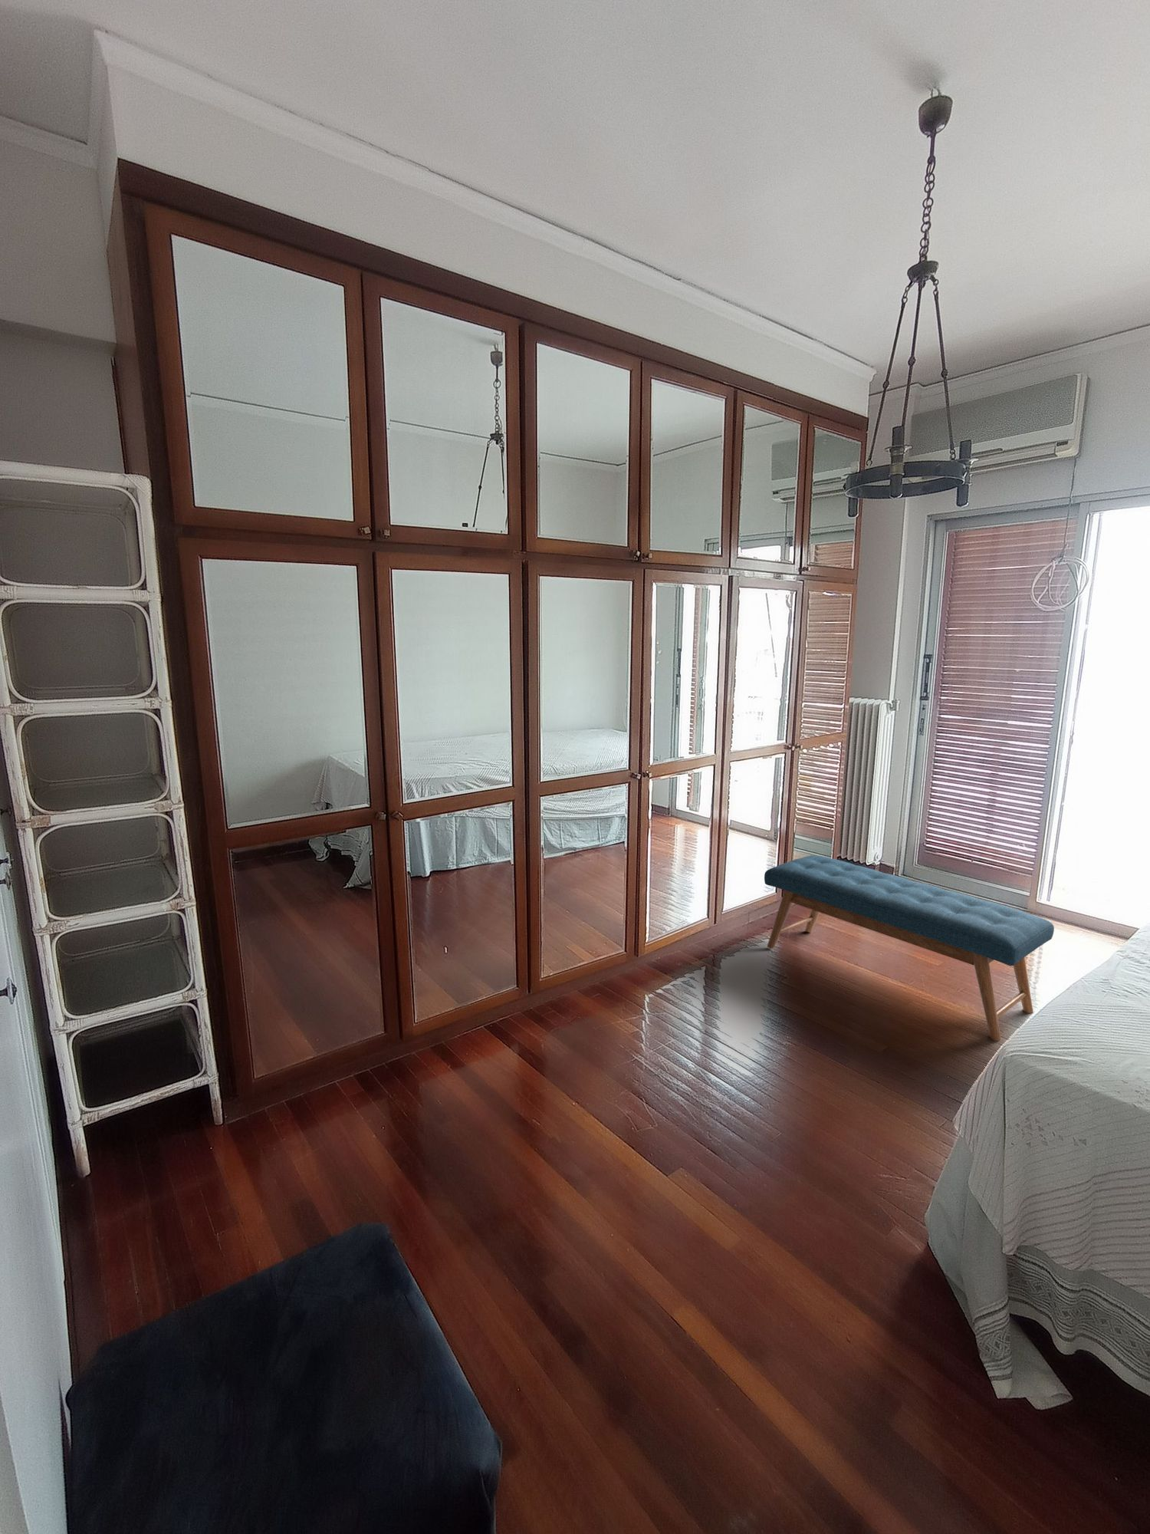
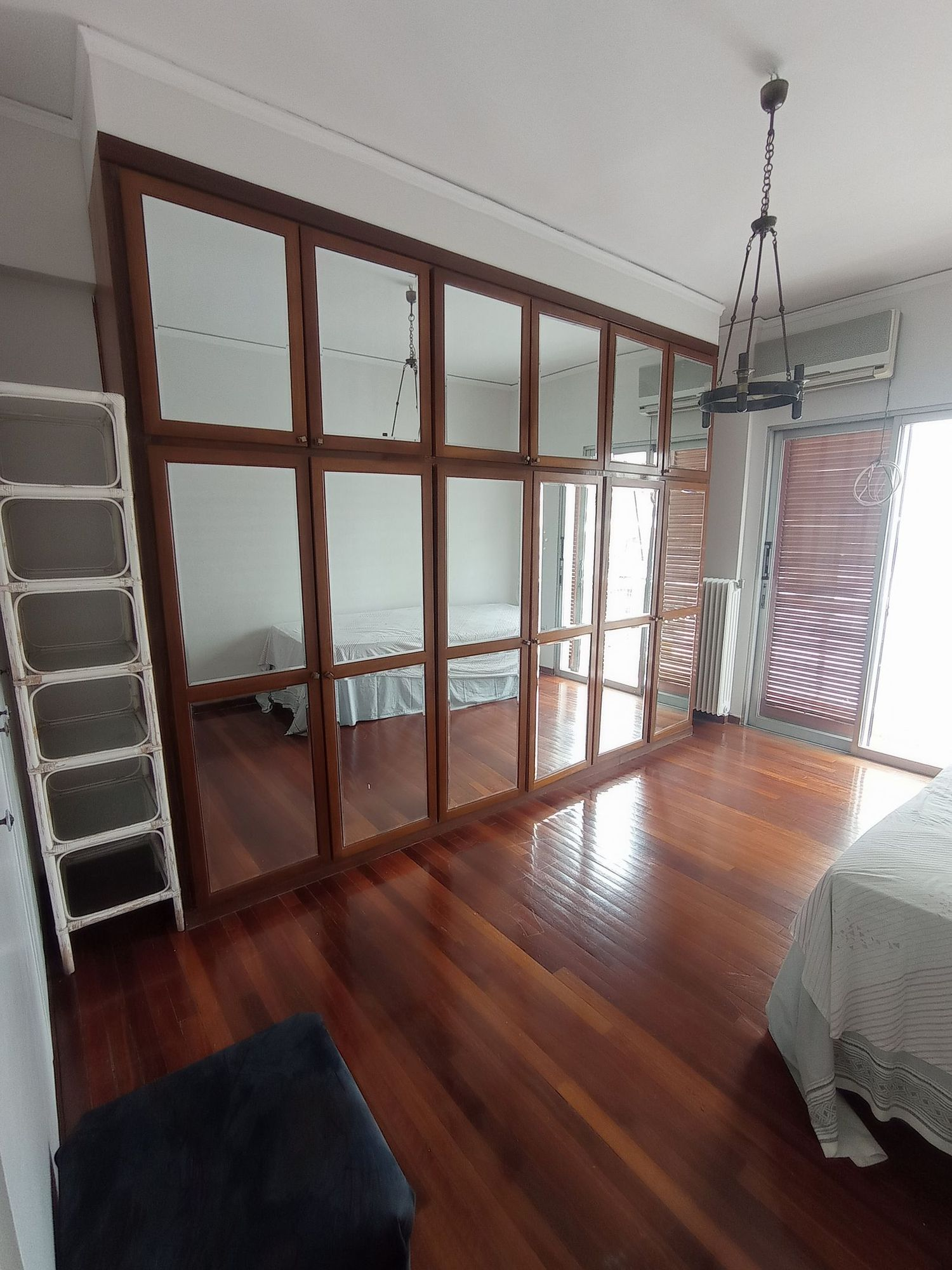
- bench [763,854,1055,1041]
